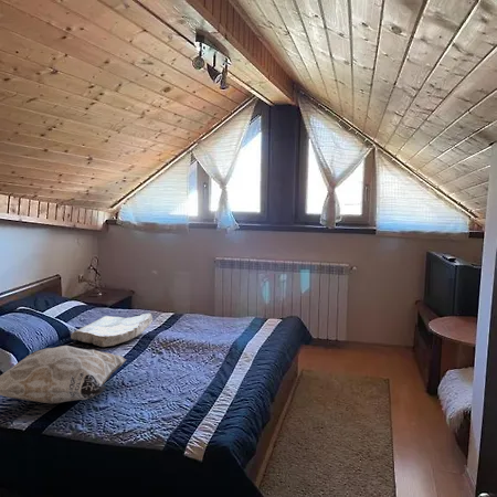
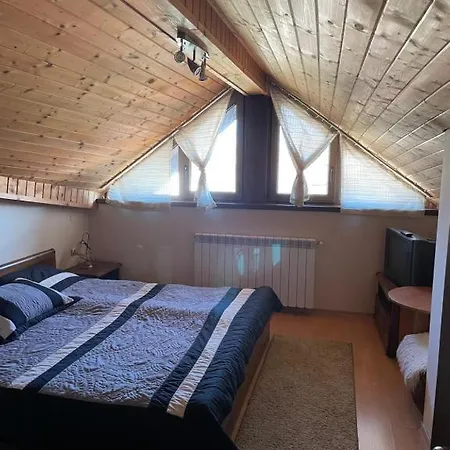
- decorative pillow [0,345,128,404]
- cushion [70,313,154,348]
